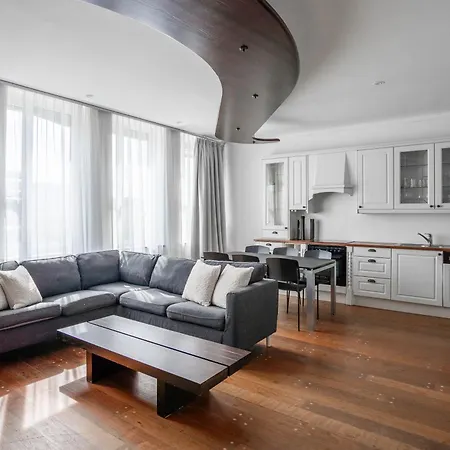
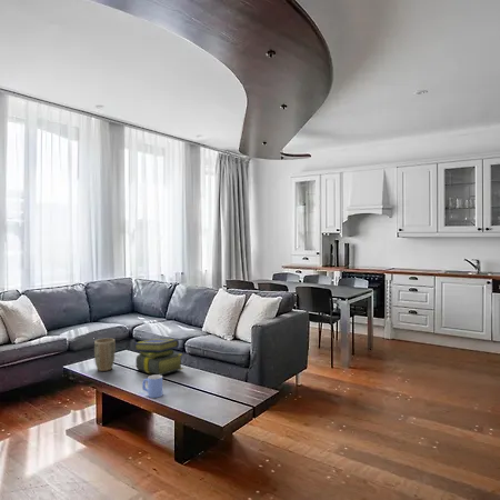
+ mug [141,373,163,399]
+ stack of books [133,338,184,376]
+ plant pot [93,337,117,372]
